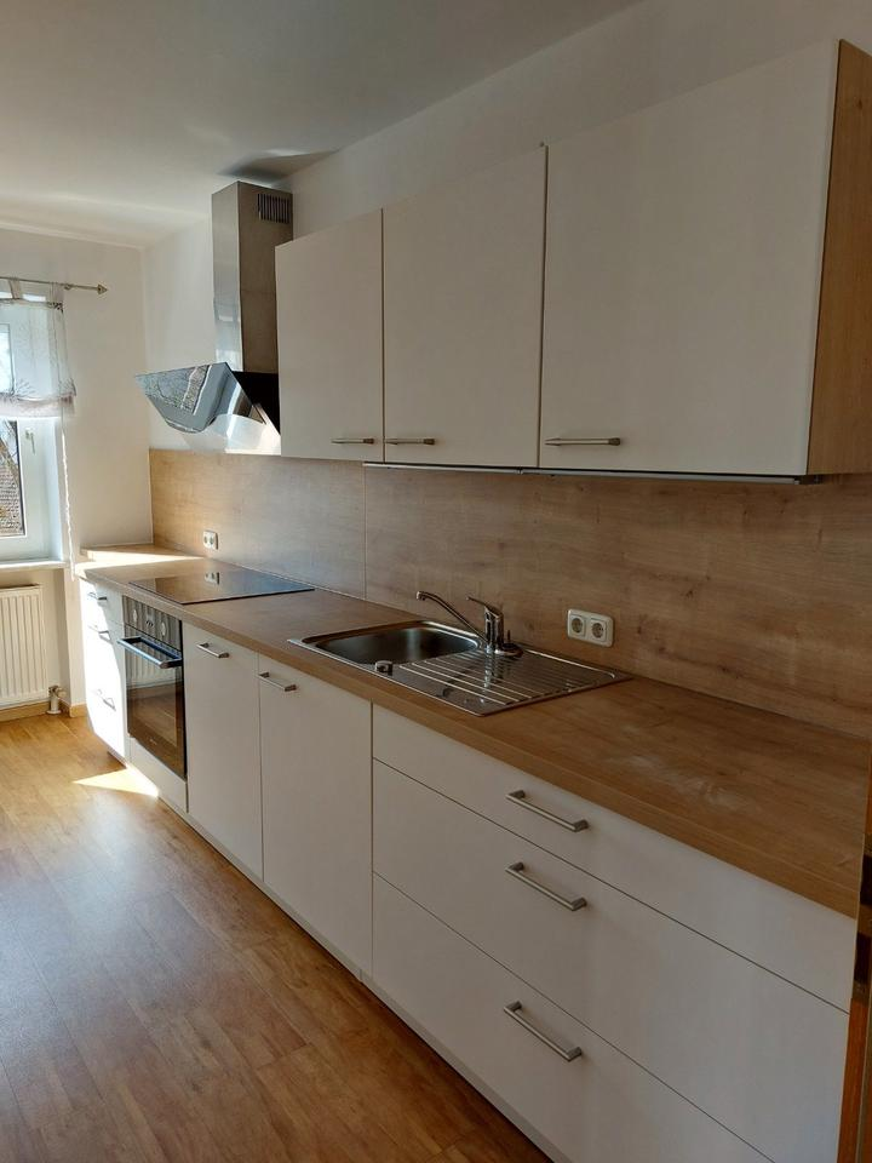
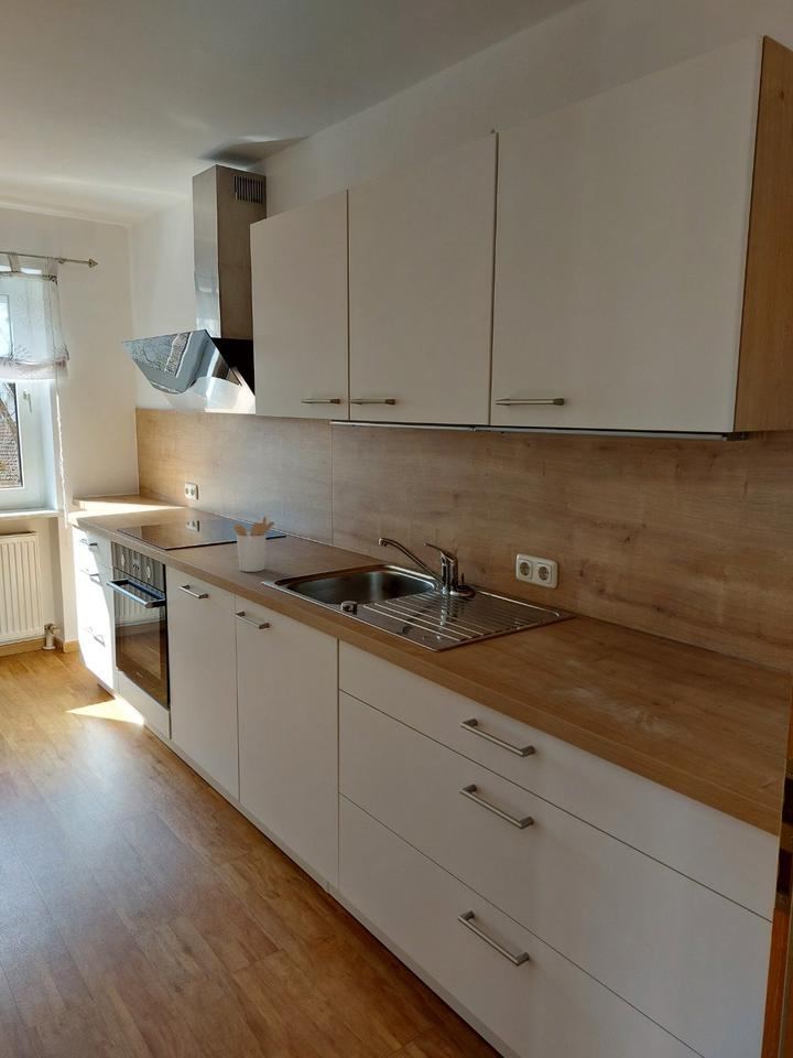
+ utensil holder [232,515,275,573]
